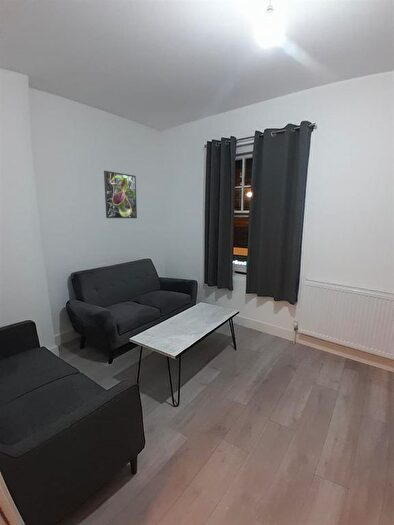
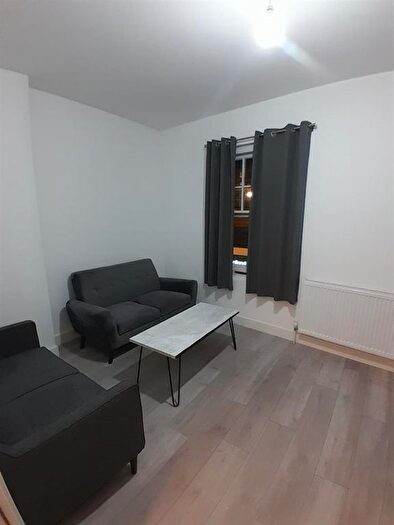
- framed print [103,170,138,219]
